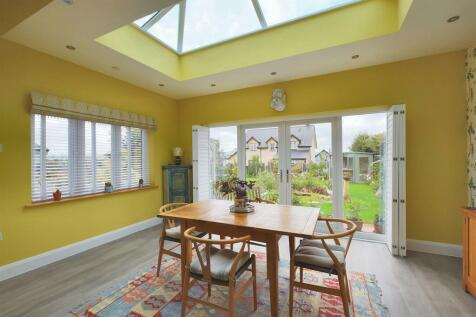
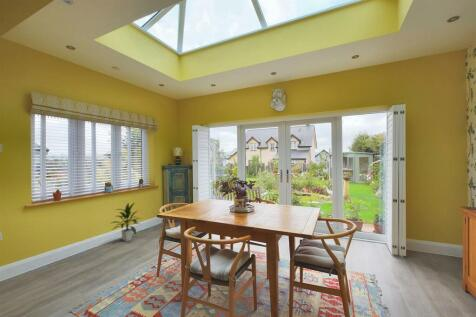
+ indoor plant [111,201,140,242]
